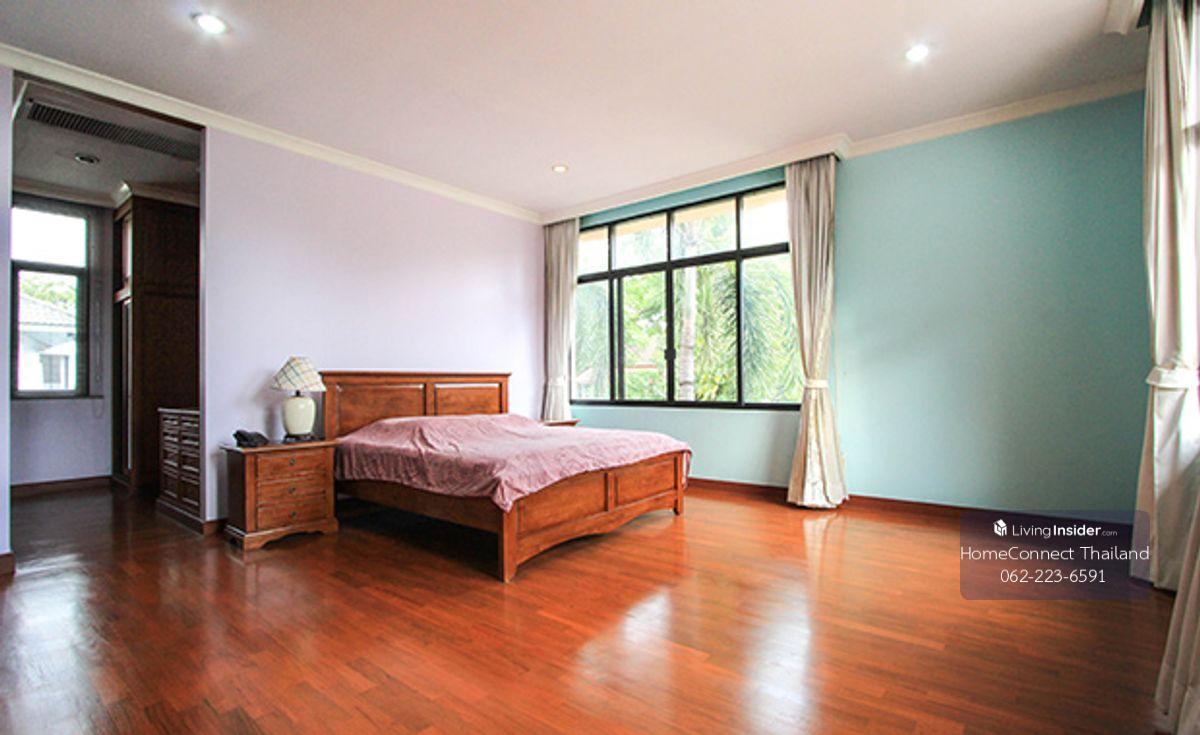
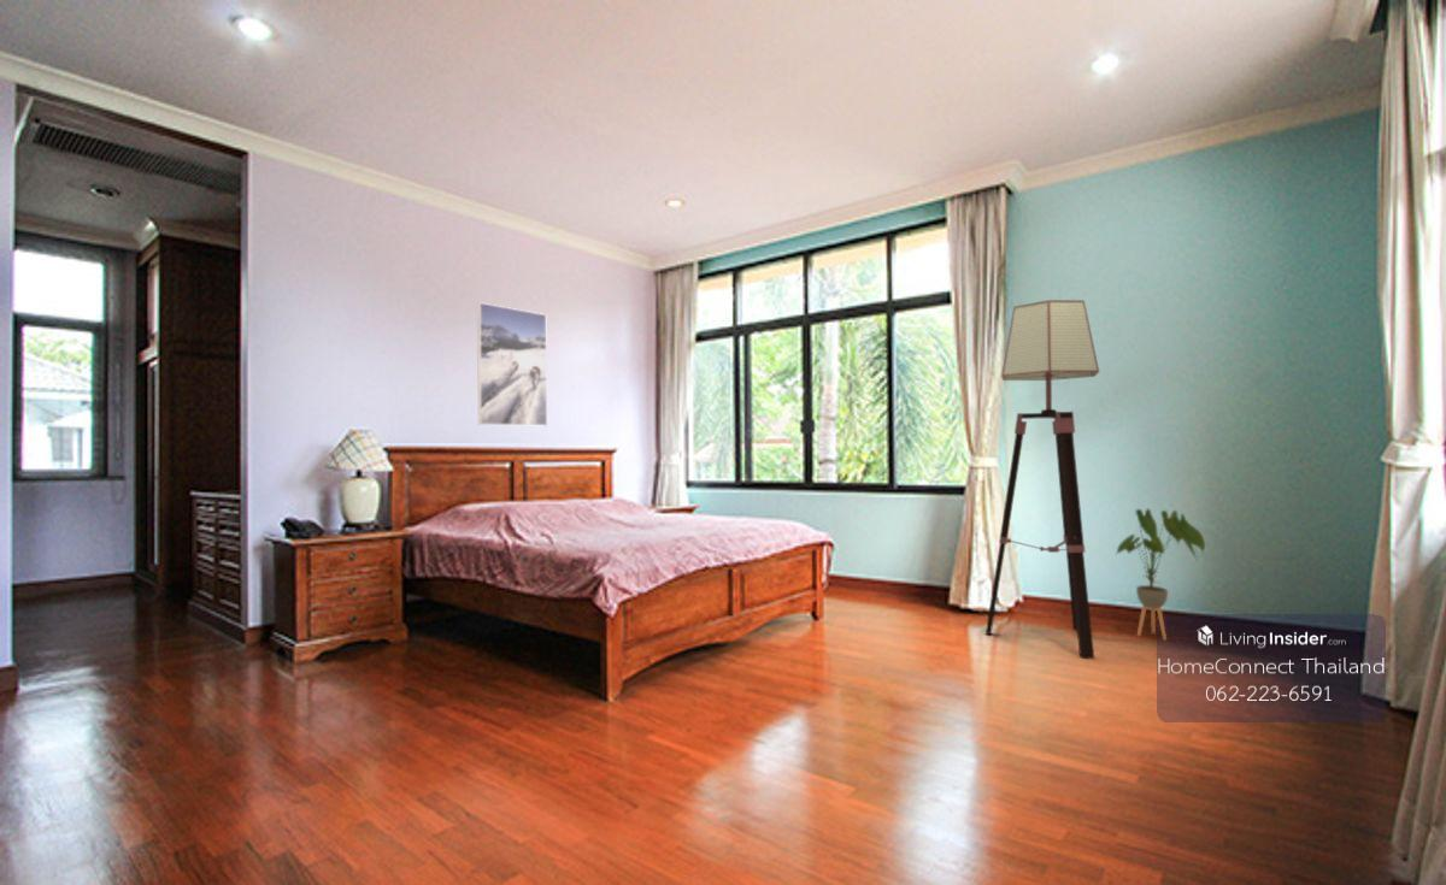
+ floor lamp [984,299,1100,660]
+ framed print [476,301,548,427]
+ house plant [1113,507,1206,642]
